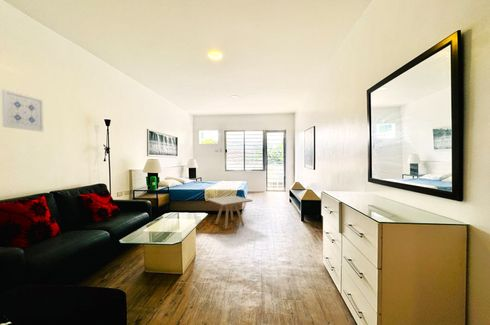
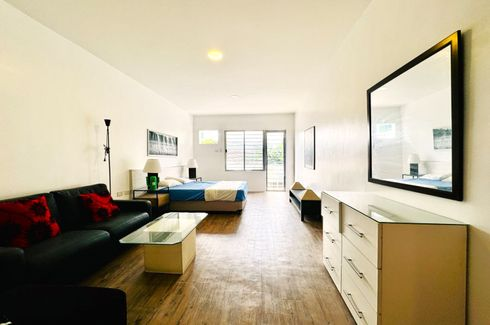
- wall art [1,88,45,133]
- side table [206,195,253,230]
